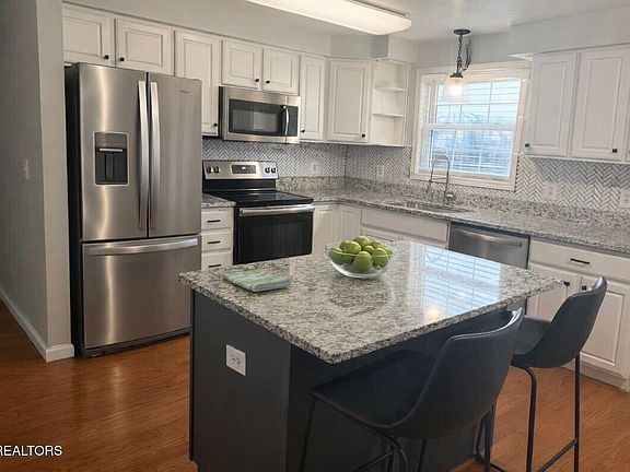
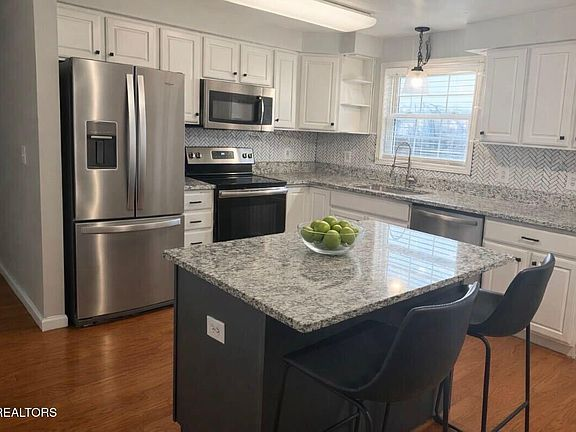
- dish towel [222,268,293,293]
